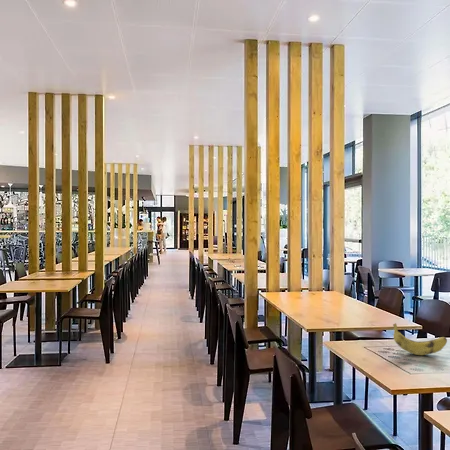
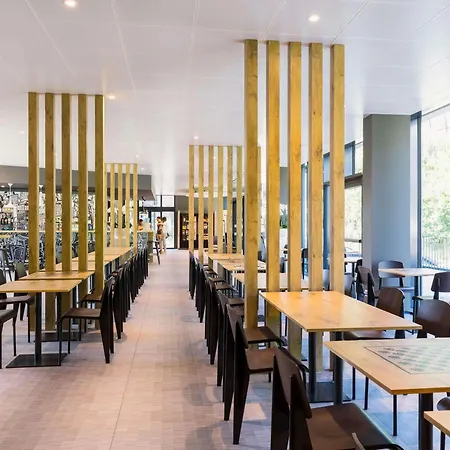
- banana [392,322,448,356]
